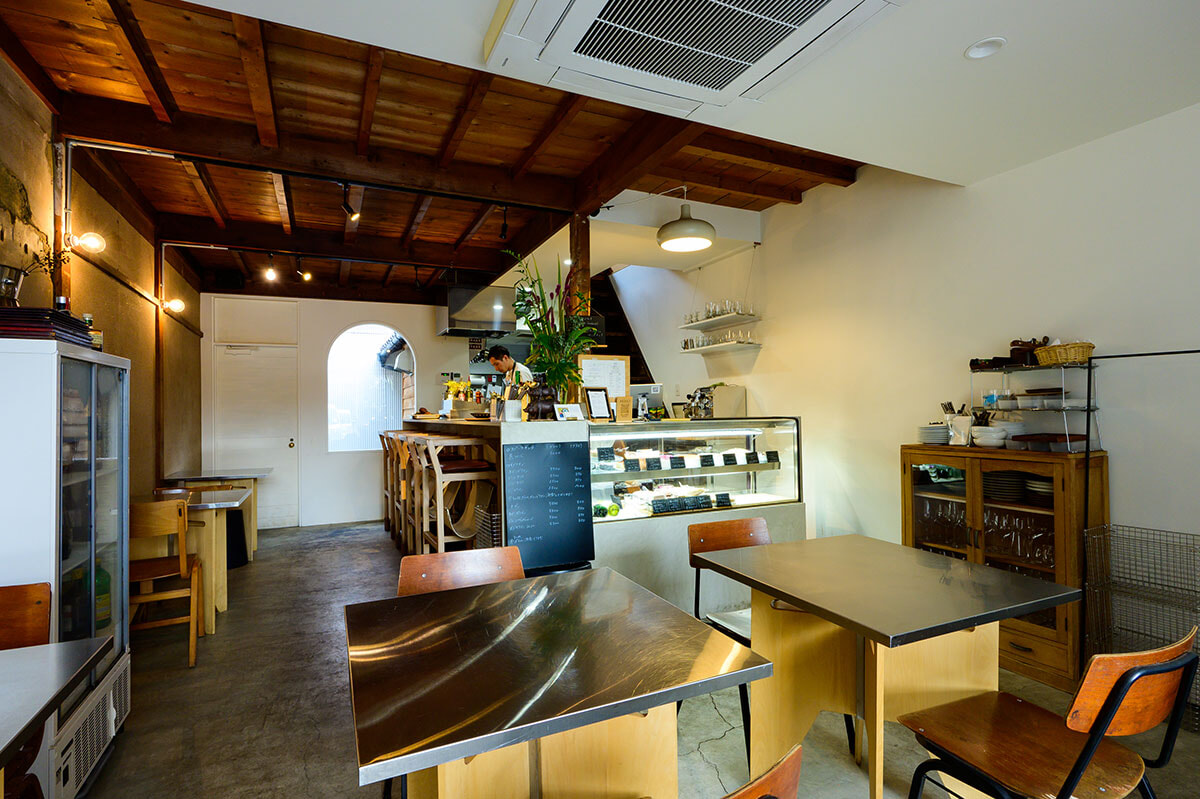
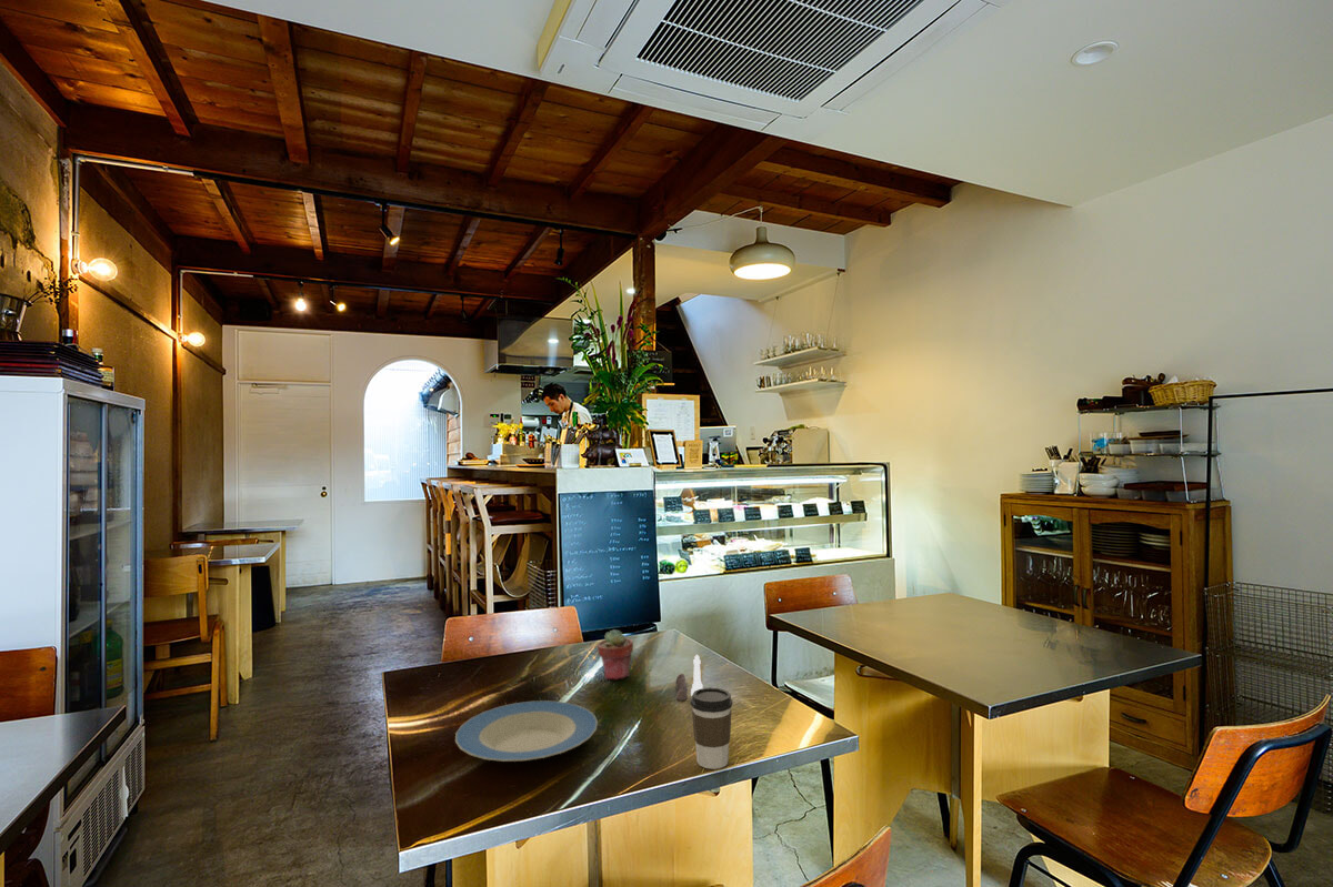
+ salt and pepper shaker set [674,654,704,702]
+ coffee cup [690,686,733,770]
+ plate [454,699,599,763]
+ potted succulent [597,628,634,681]
